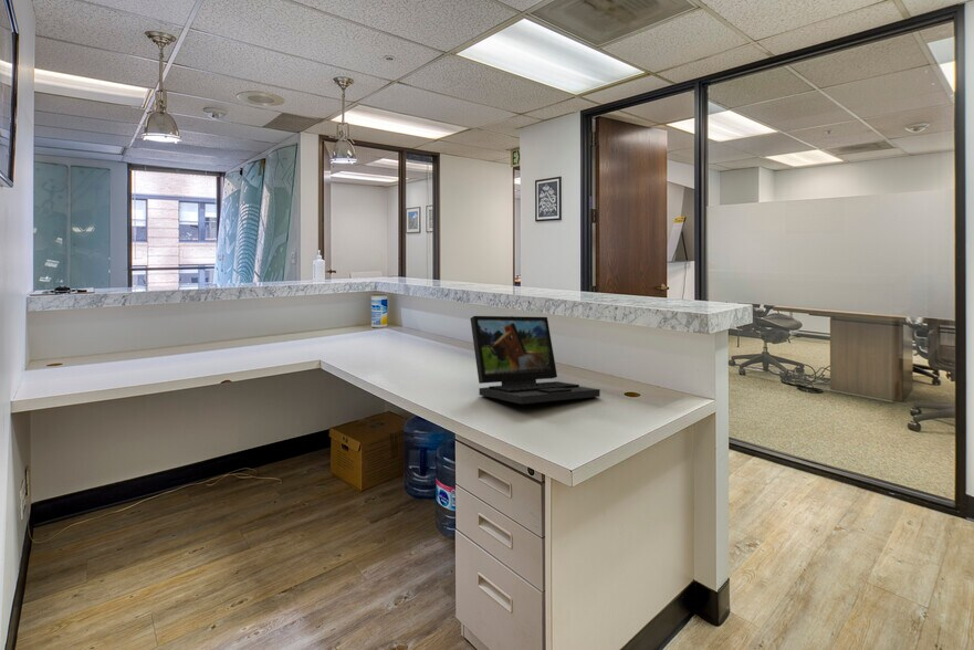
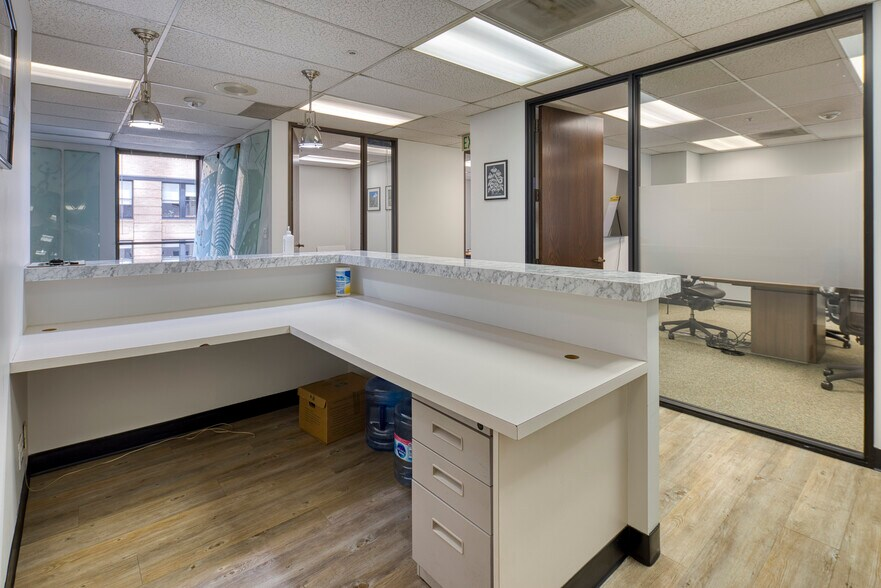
- laptop [470,315,601,406]
